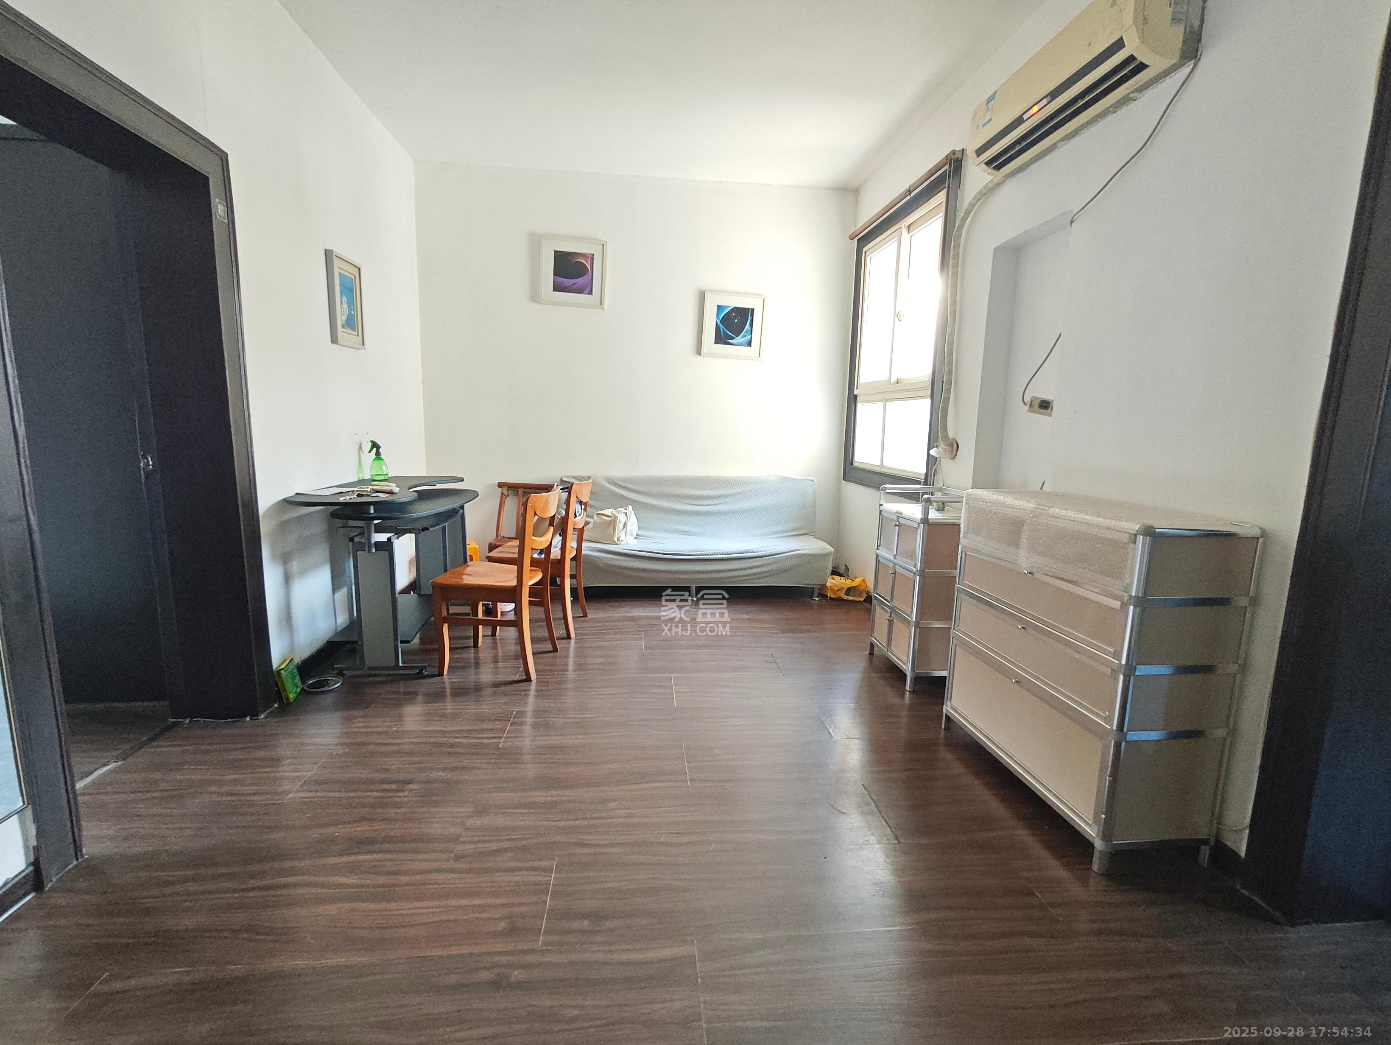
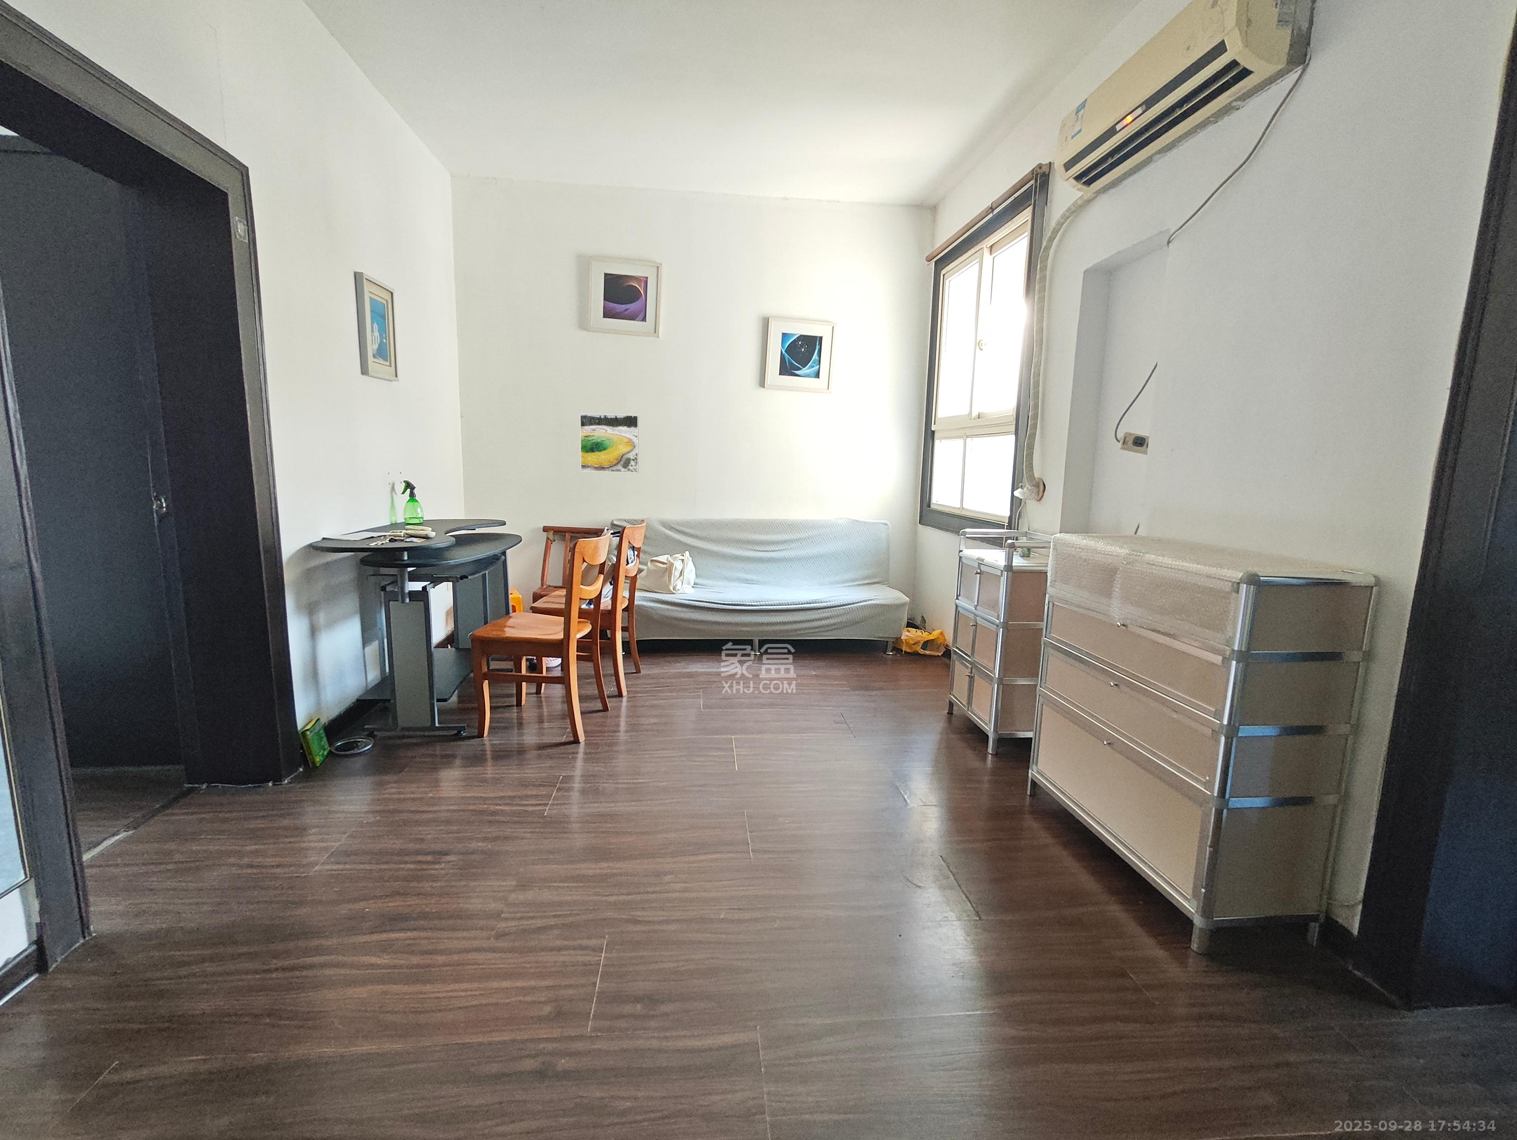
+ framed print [580,413,639,473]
